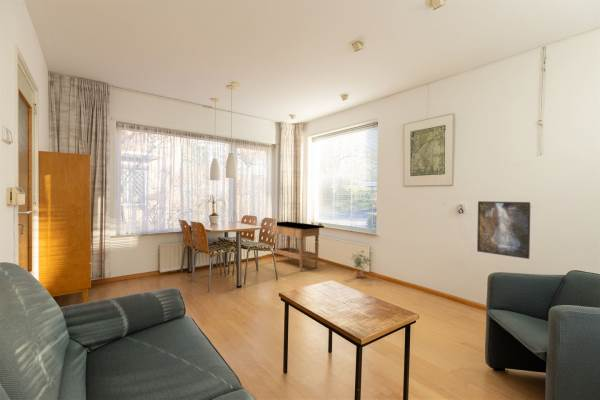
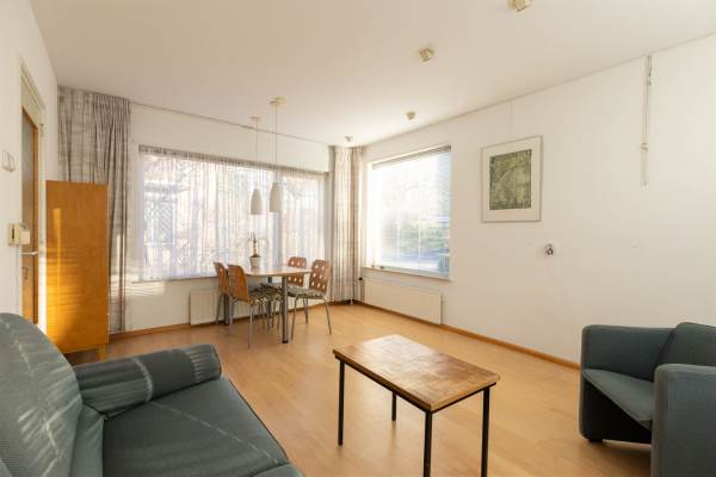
- potted plant [351,250,372,279]
- side table [272,220,325,272]
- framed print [476,200,532,260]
